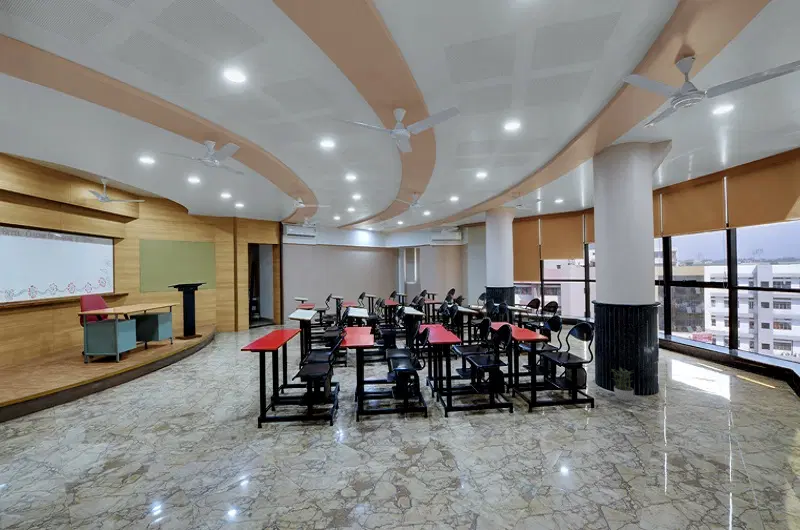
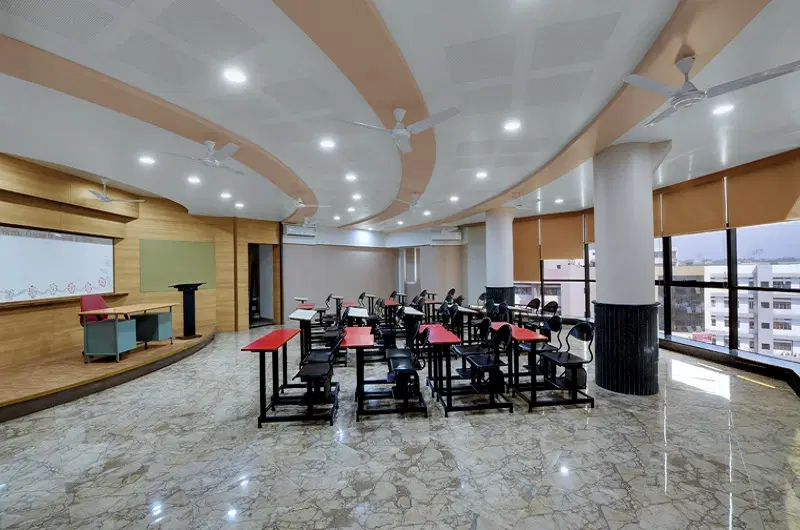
- potted plant [610,366,635,402]
